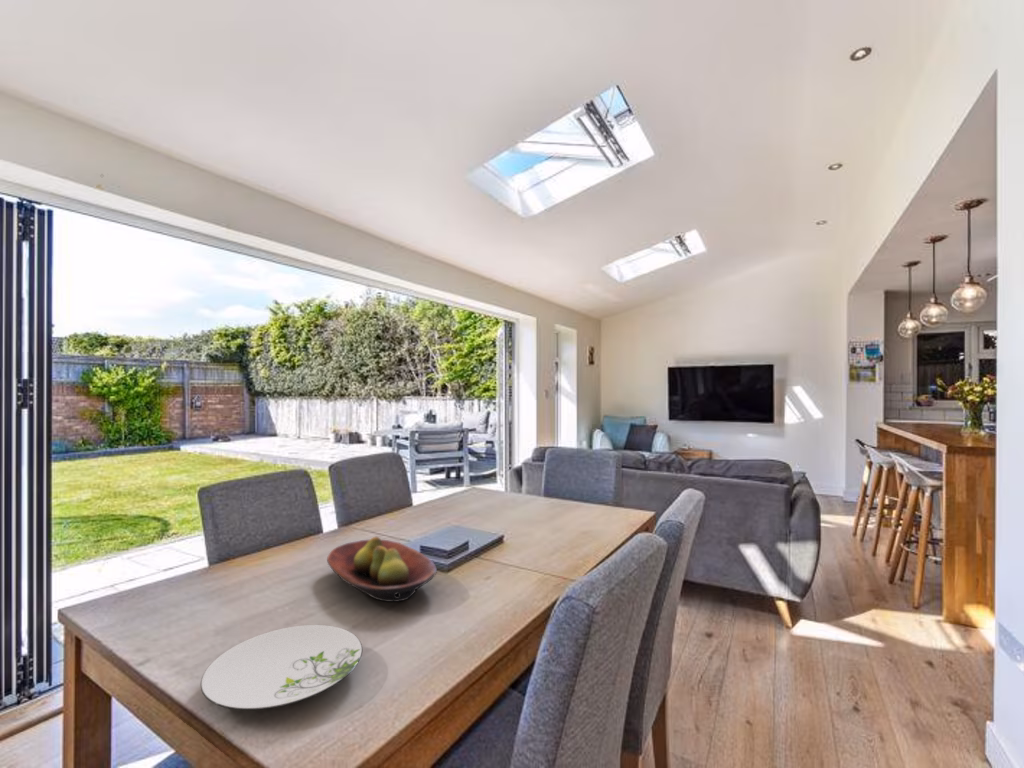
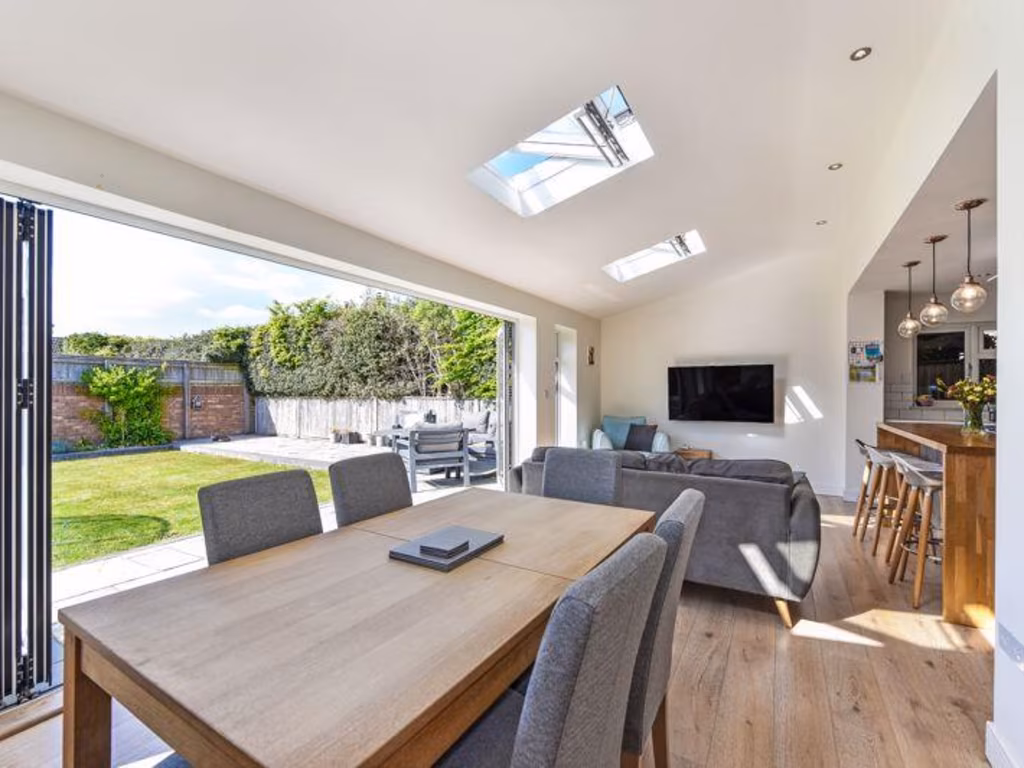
- plate [200,624,363,711]
- fruit bowl [326,536,438,603]
